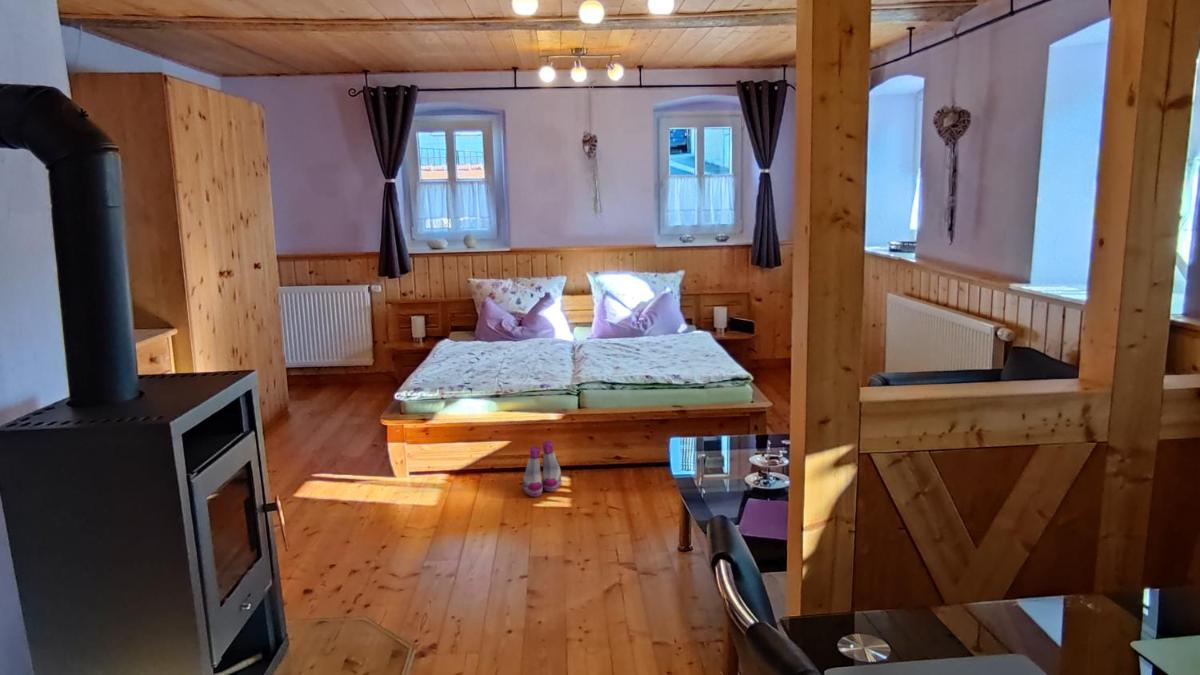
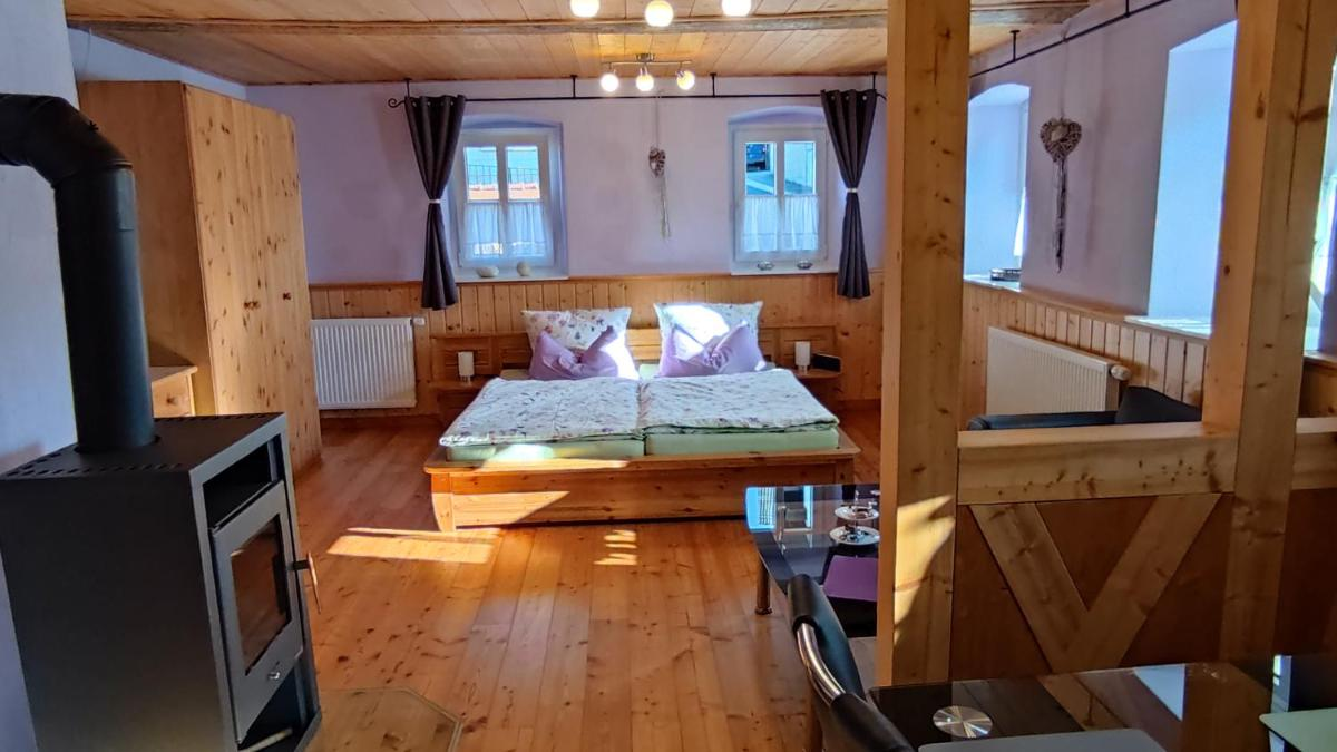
- boots [521,440,563,497]
